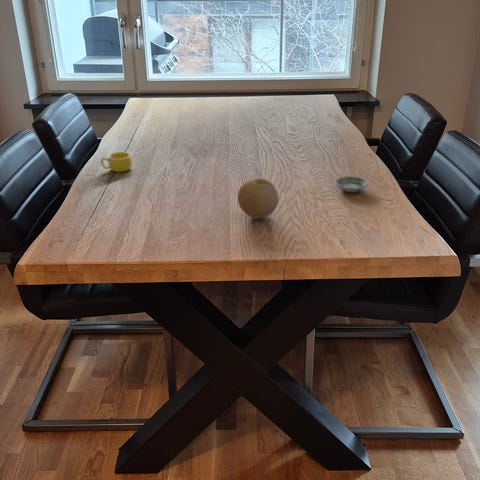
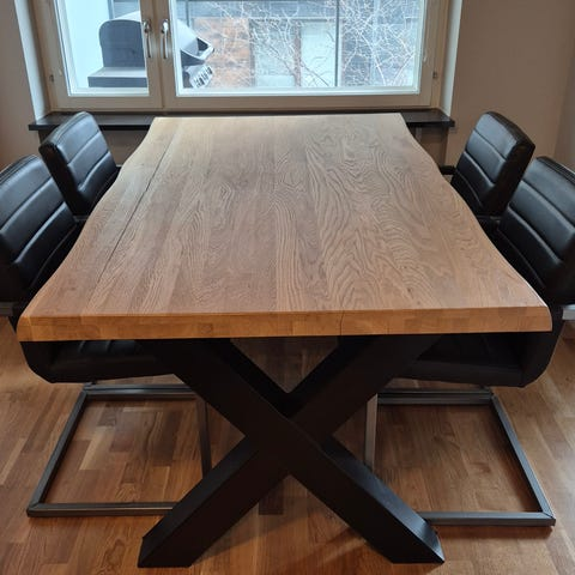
- cup [100,151,133,173]
- fruit [237,177,280,220]
- saucer [334,175,369,193]
